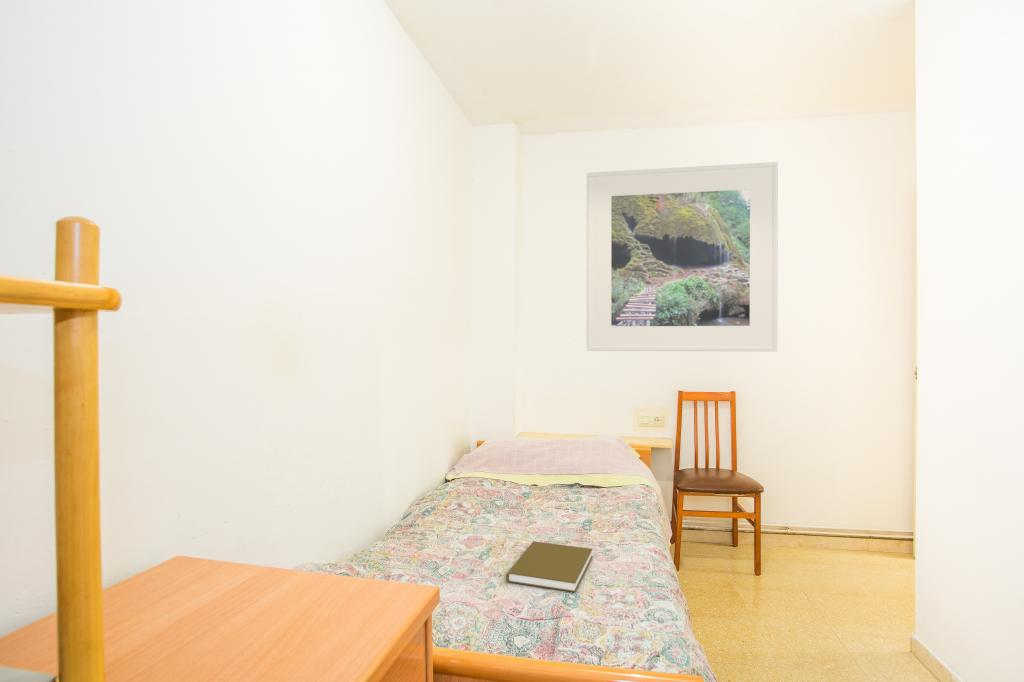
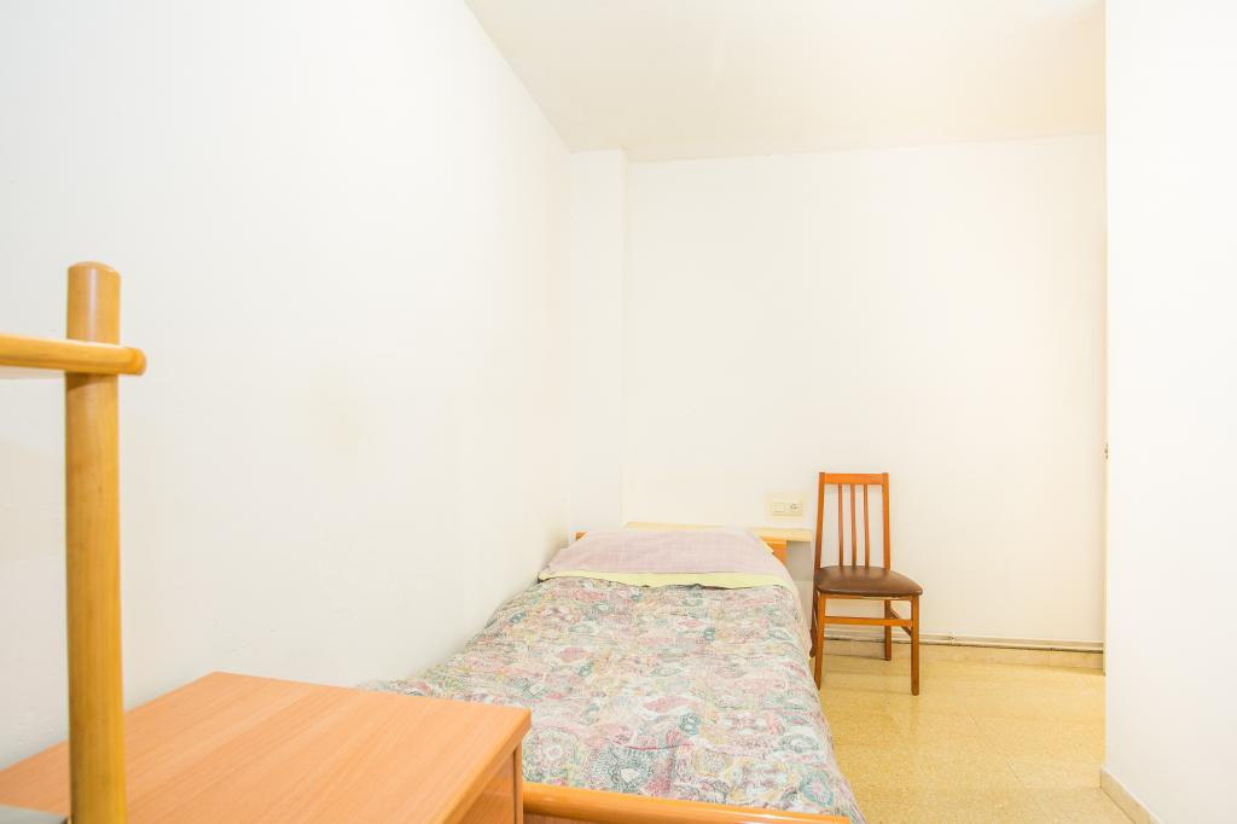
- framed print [586,161,779,353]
- book [505,540,593,593]
